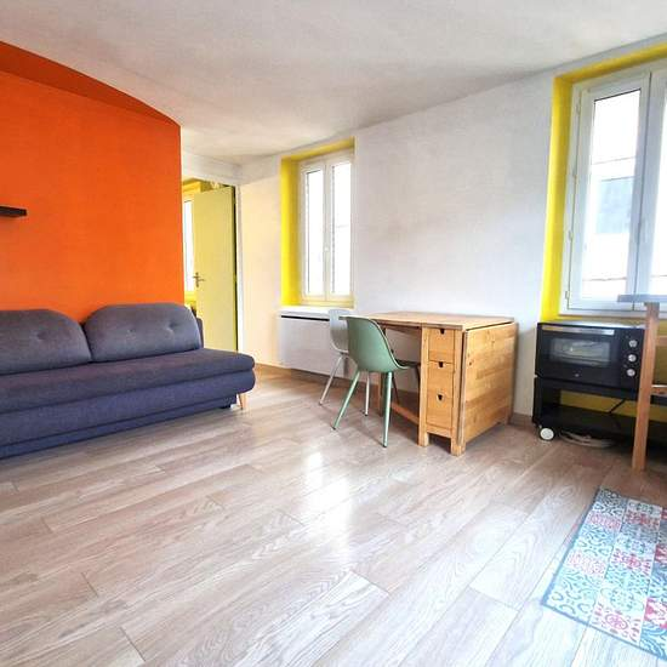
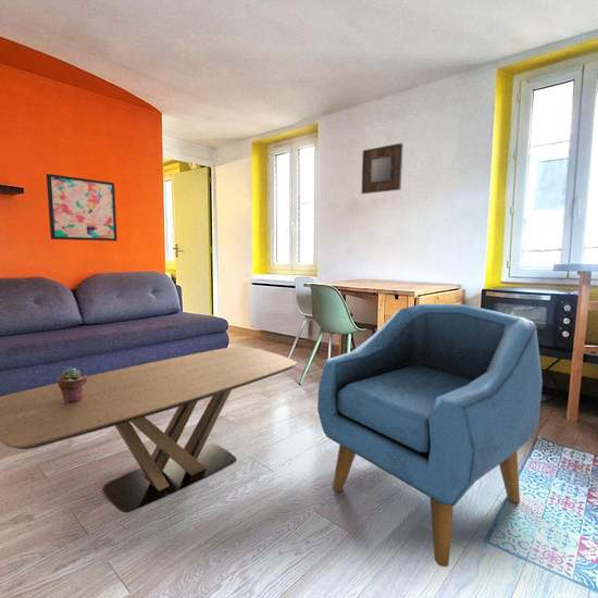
+ armchair [316,303,544,568]
+ wall art [46,173,119,242]
+ home mirror [360,141,403,195]
+ potted succulent [57,366,88,403]
+ coffee table [0,345,298,513]
